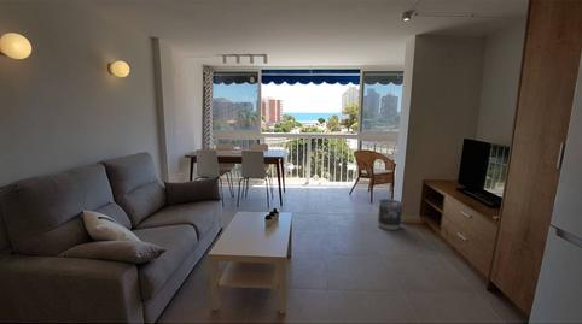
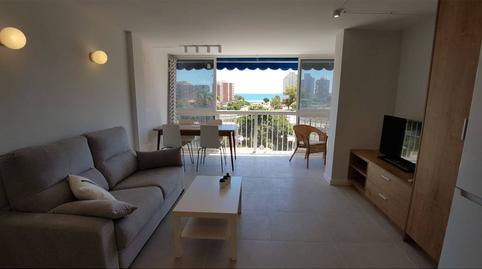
- wastebasket [377,198,403,231]
